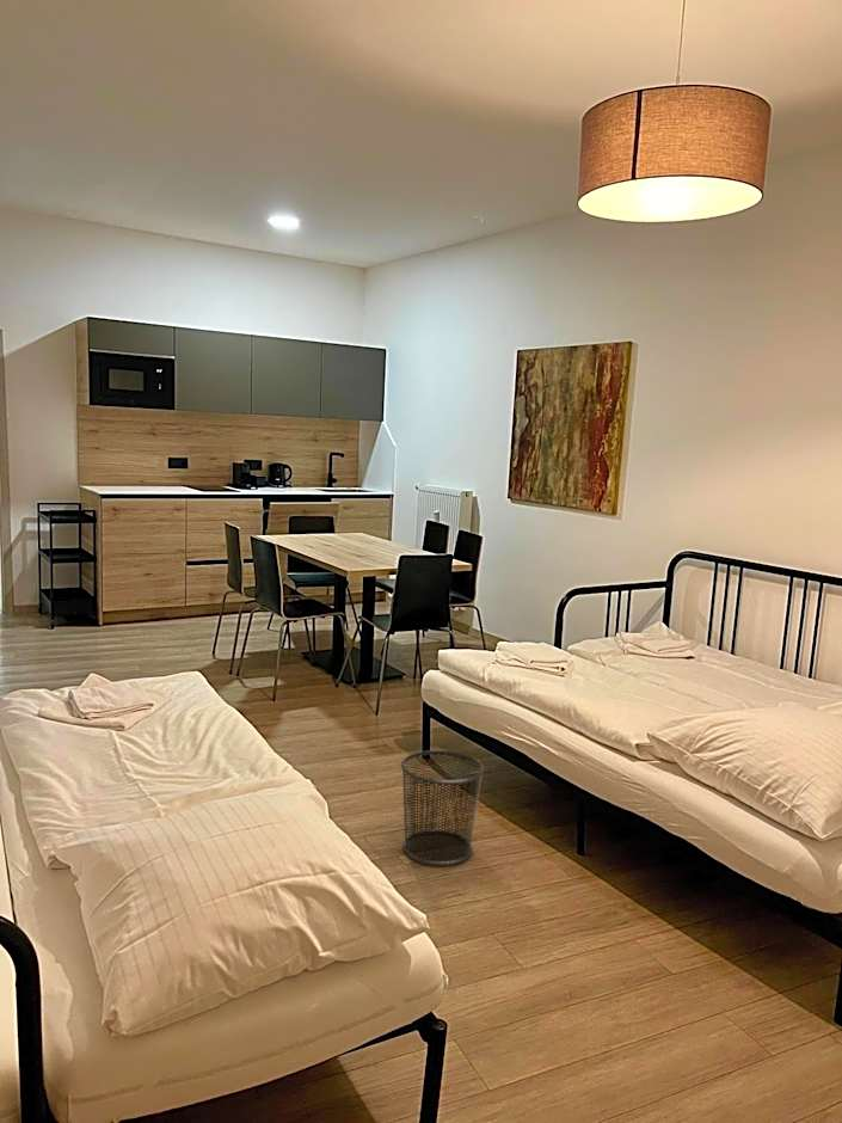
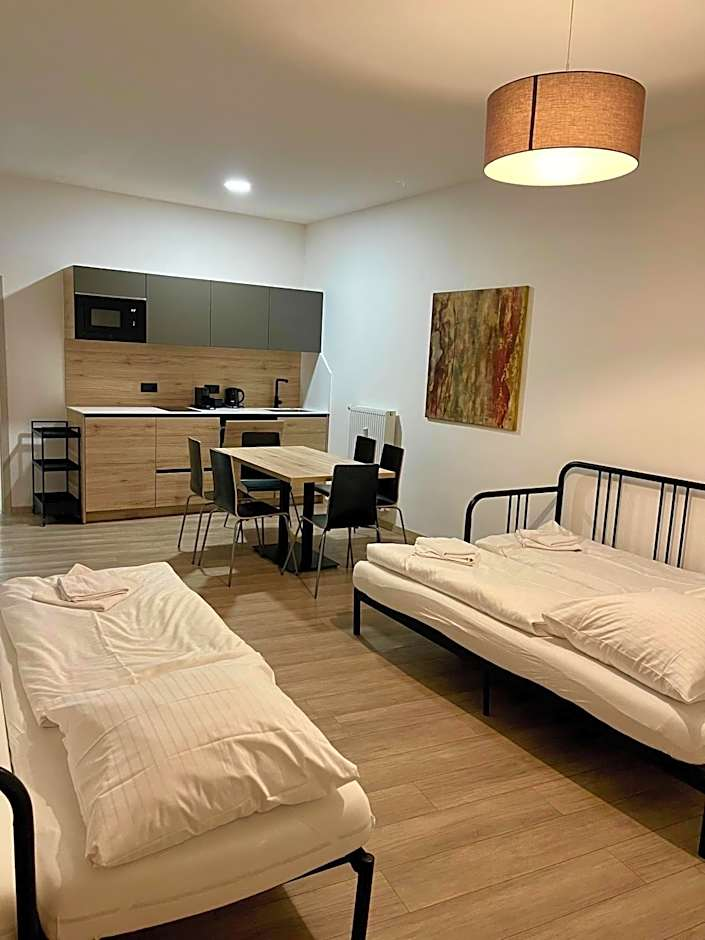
- waste bin [400,749,485,866]
